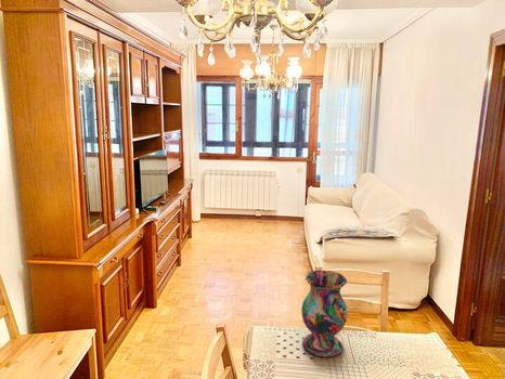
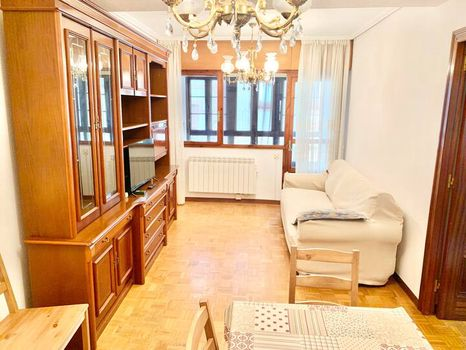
- vase [300,270,348,357]
